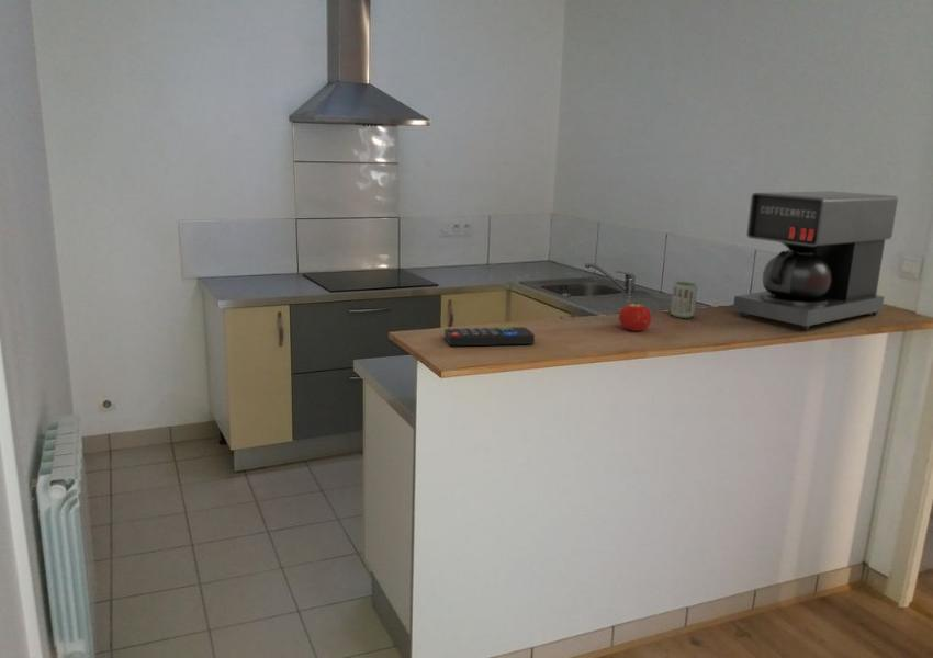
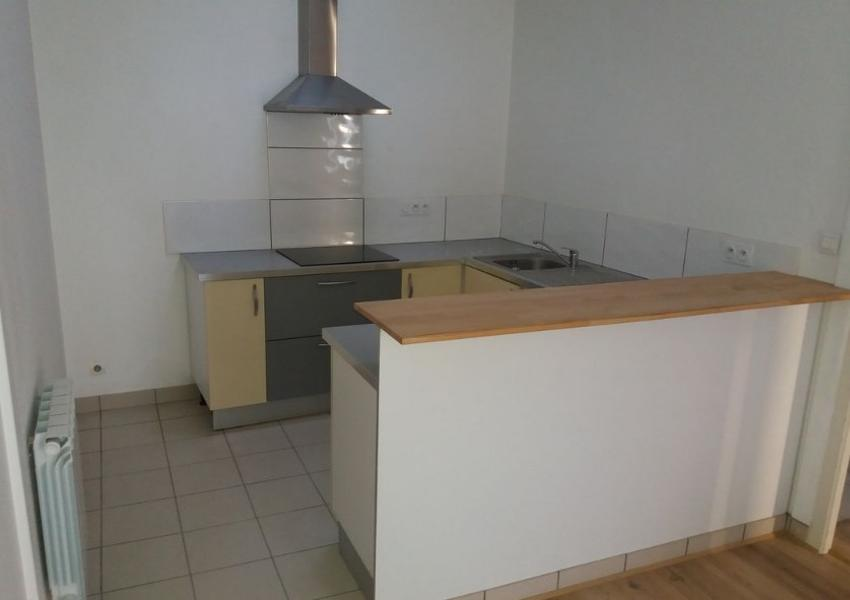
- coffee maker [732,191,899,331]
- cup [670,281,699,319]
- remote control [443,326,536,347]
- fruit [618,300,652,332]
